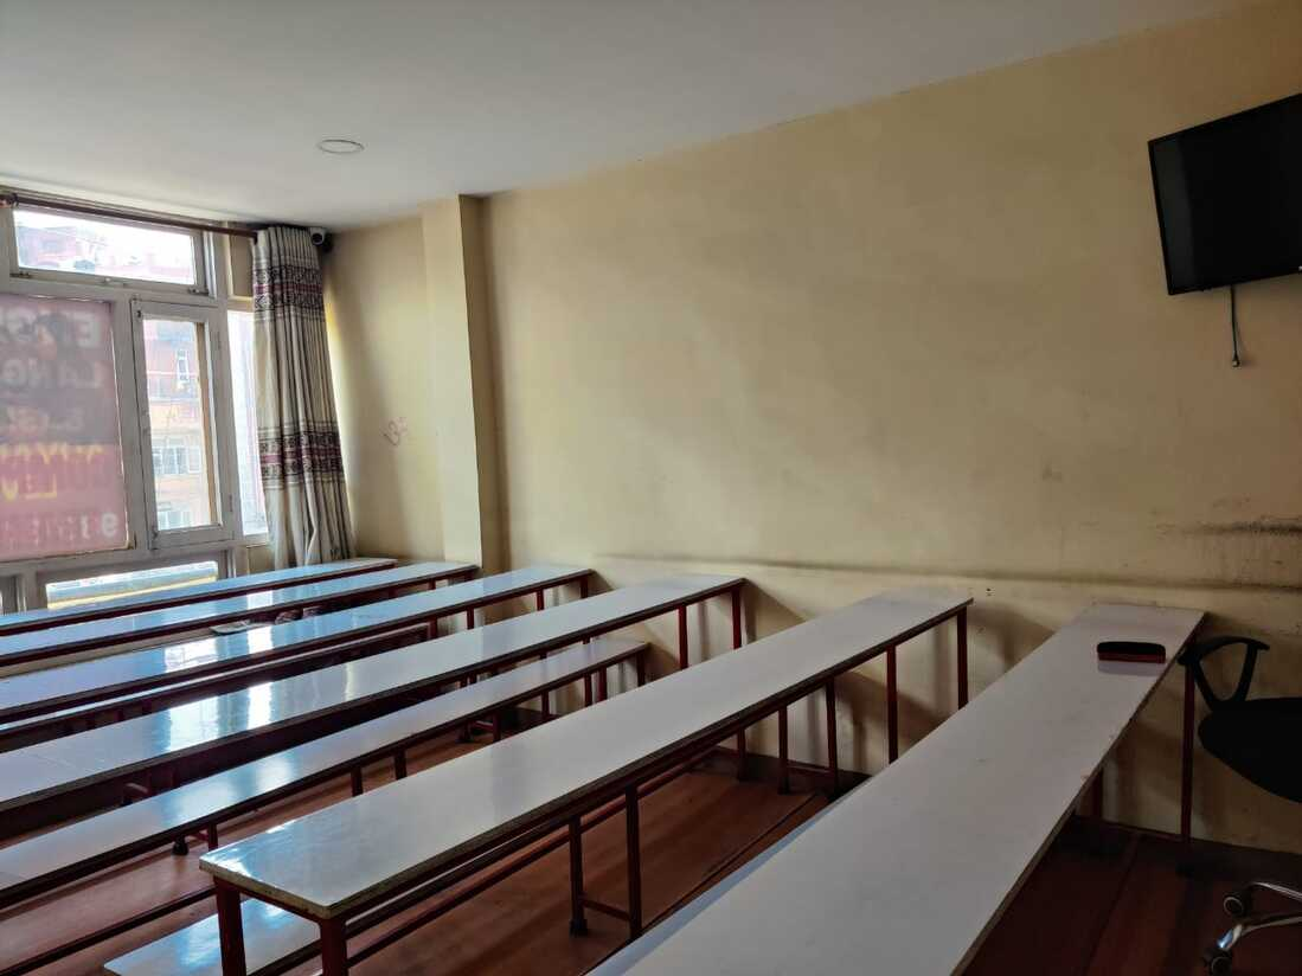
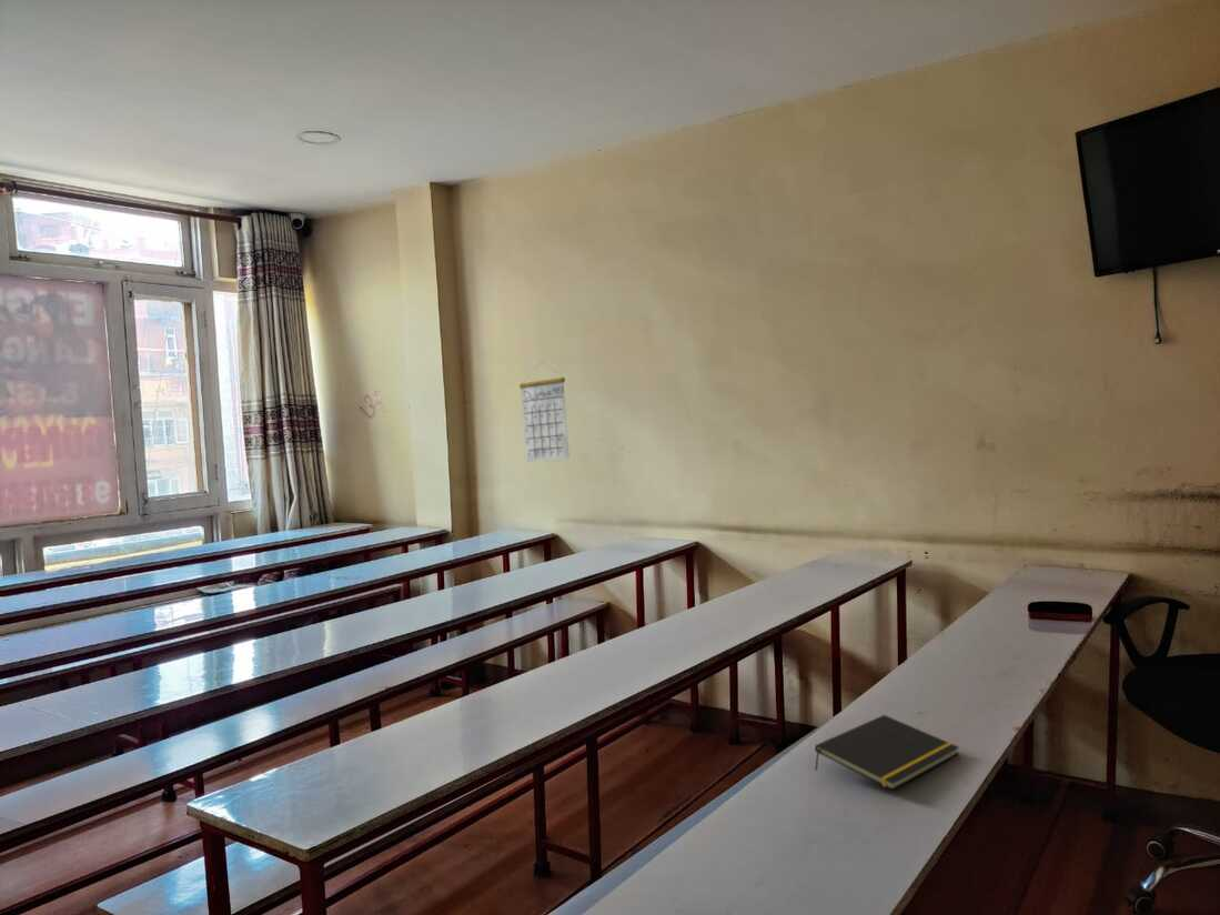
+ calendar [518,361,571,463]
+ notepad [814,714,960,792]
